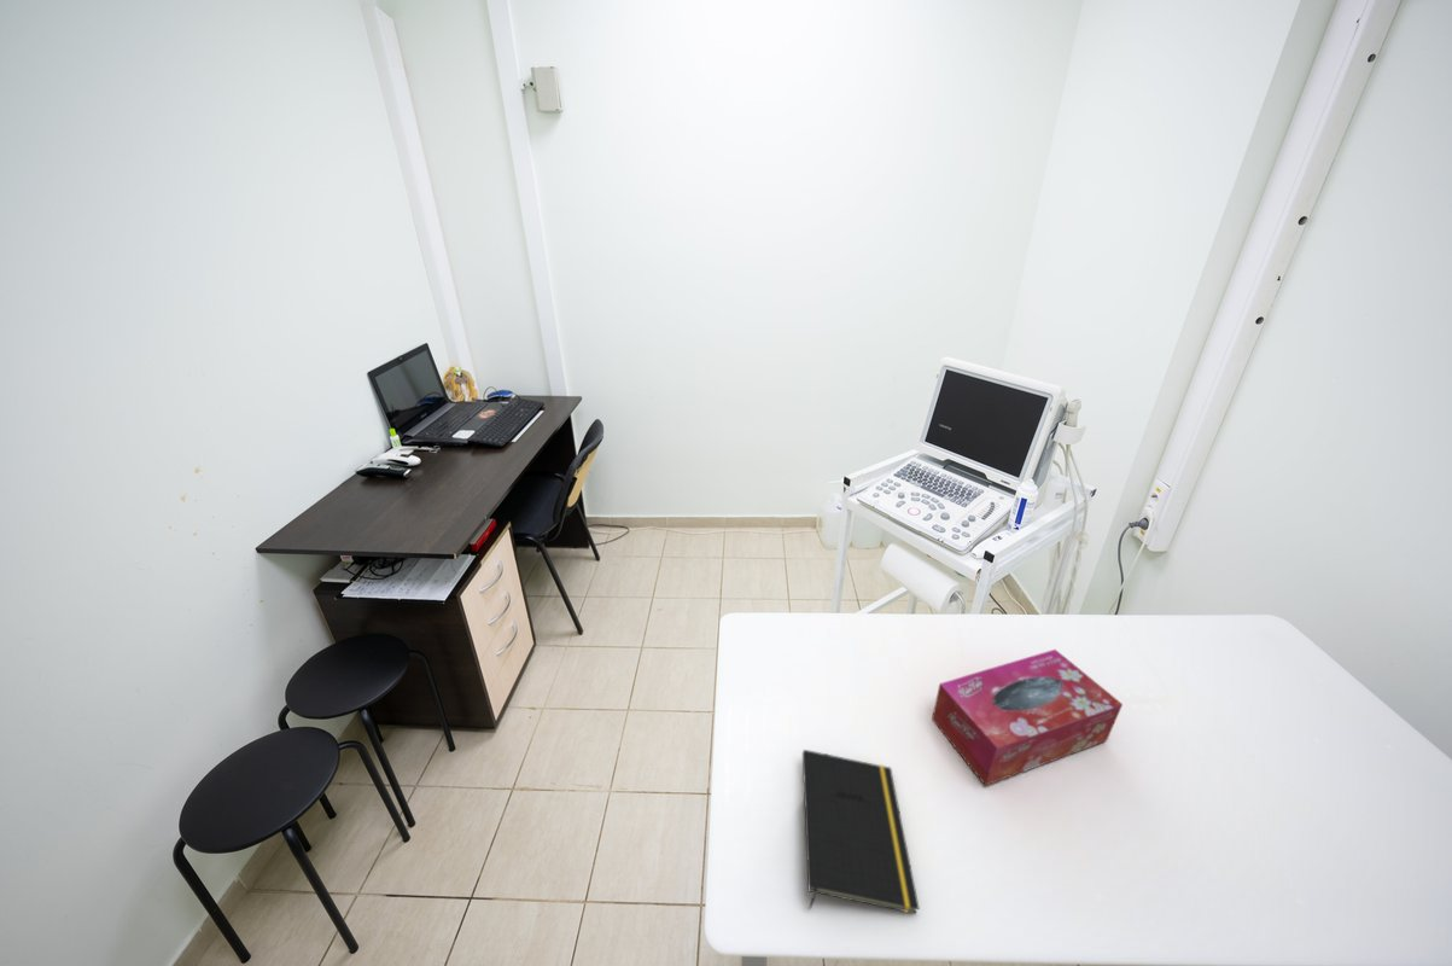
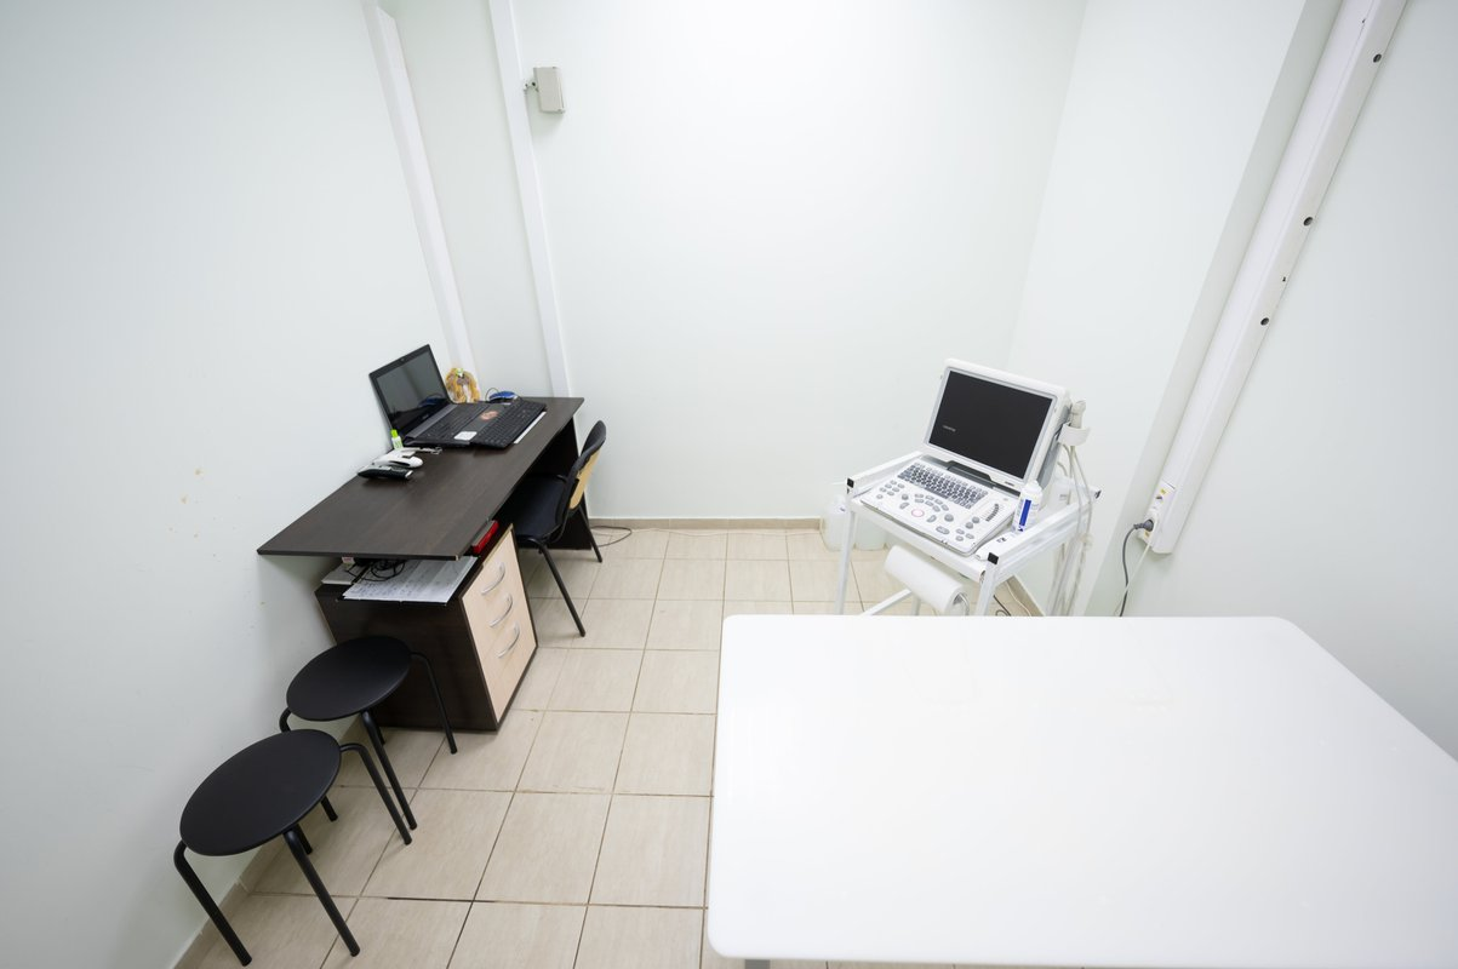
- tissue box [931,648,1124,787]
- notepad [801,749,921,915]
